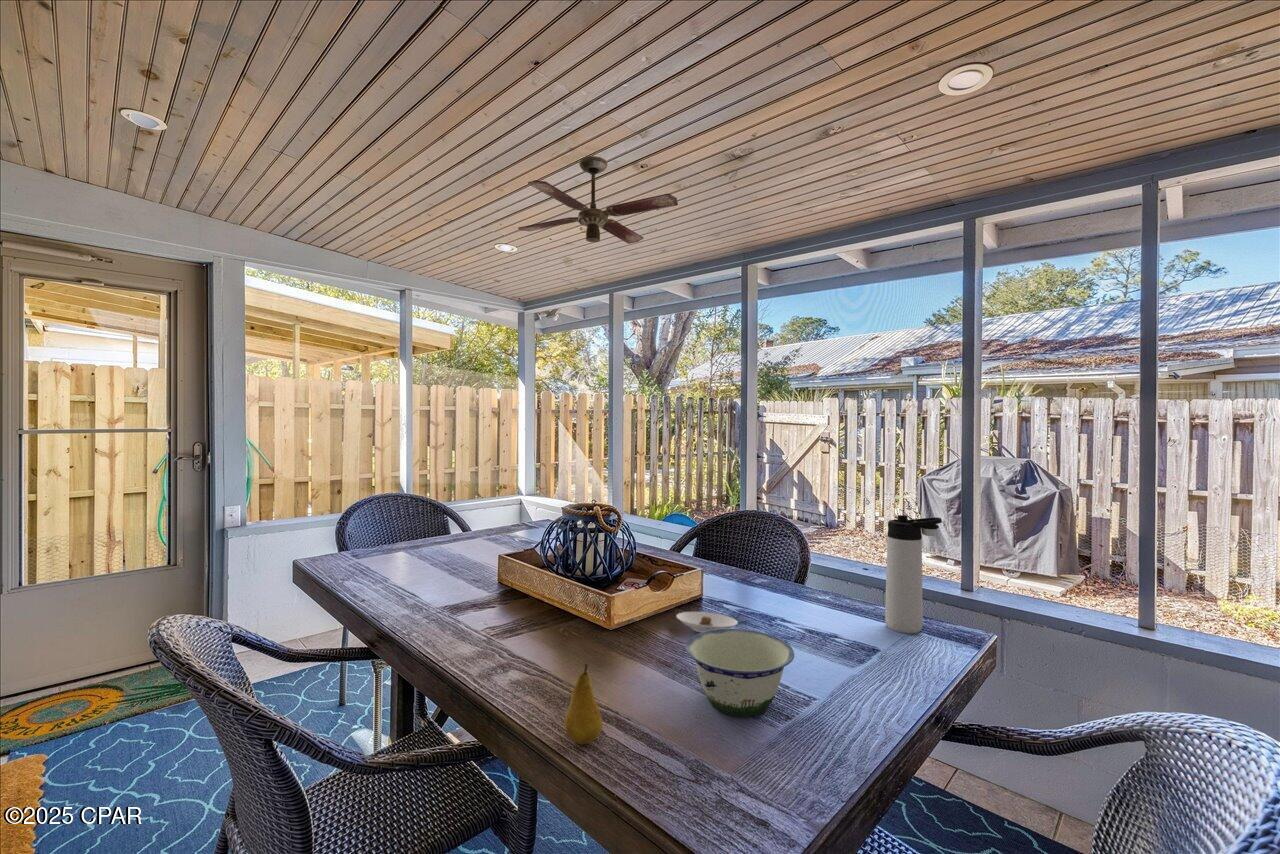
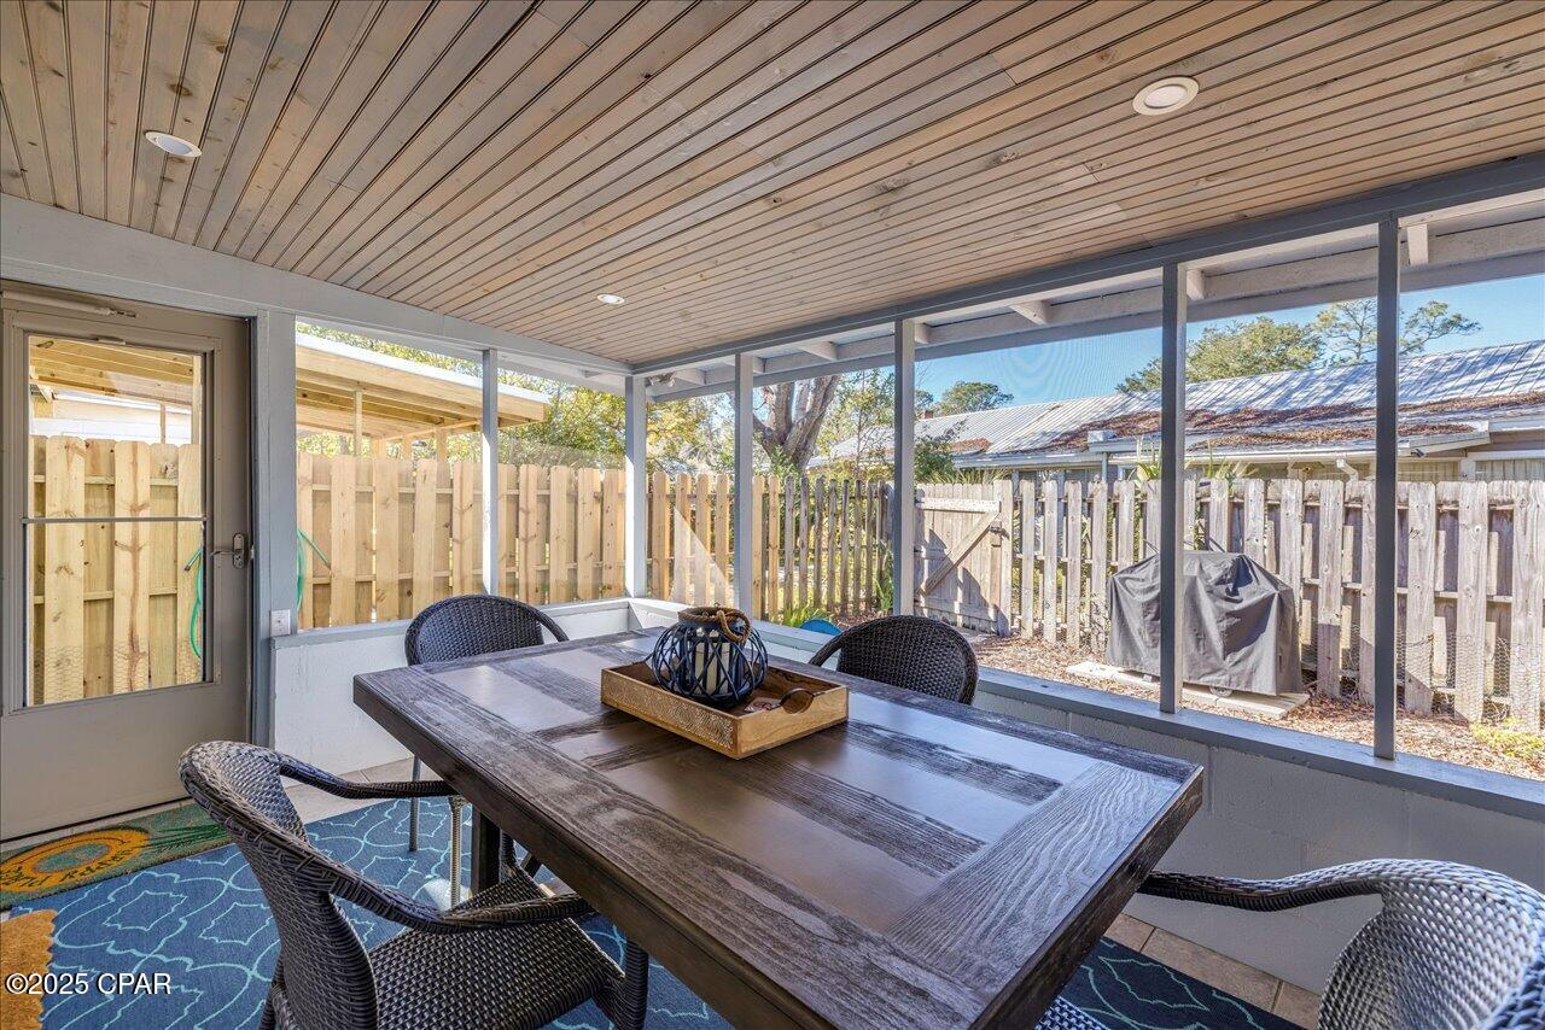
- bowl [684,628,795,718]
- fruit [564,663,604,745]
- saucer [675,611,739,633]
- thermos bottle [884,514,943,635]
- ceiling fan [517,155,679,245]
